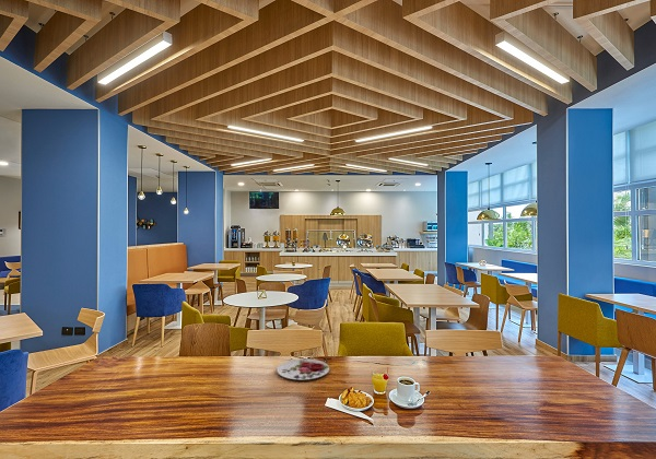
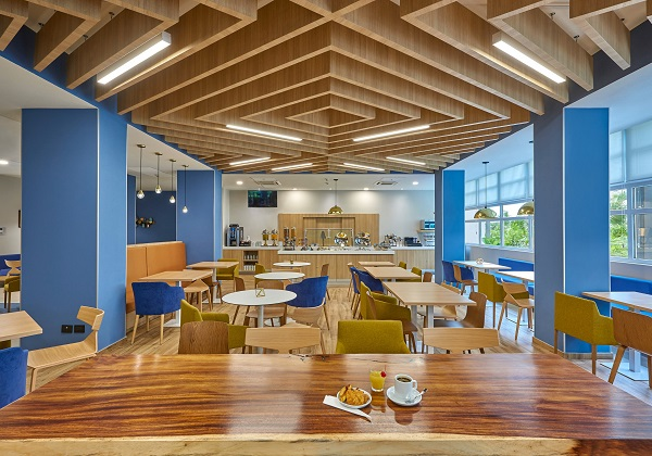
- plate [277,357,330,380]
